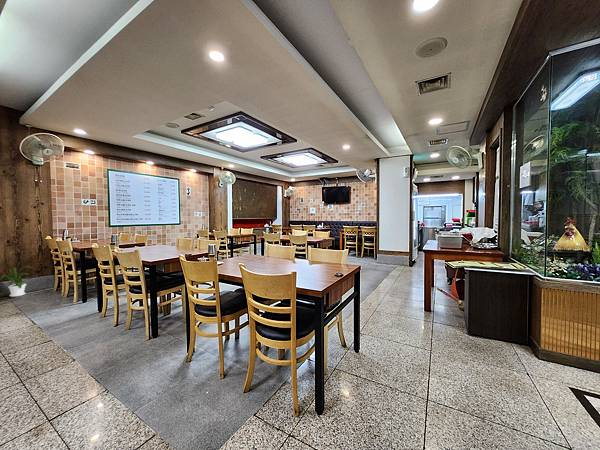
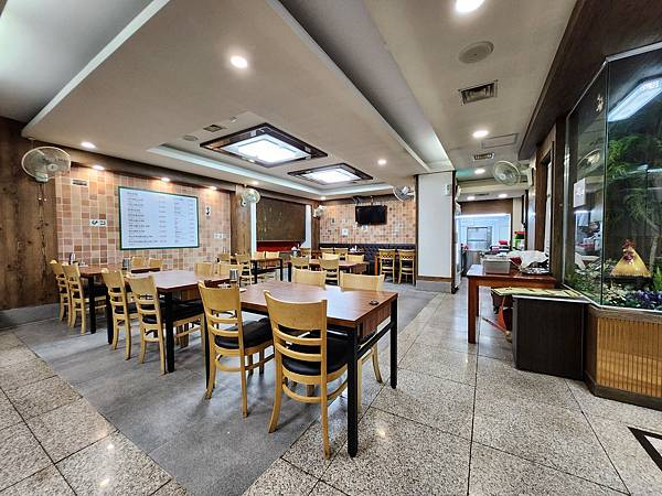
- house plant [0,264,34,298]
